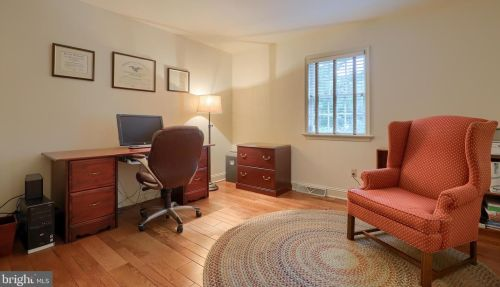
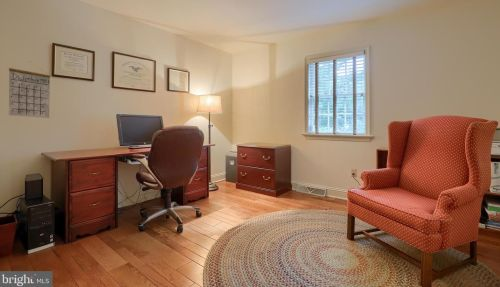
+ calendar [8,60,51,119]
